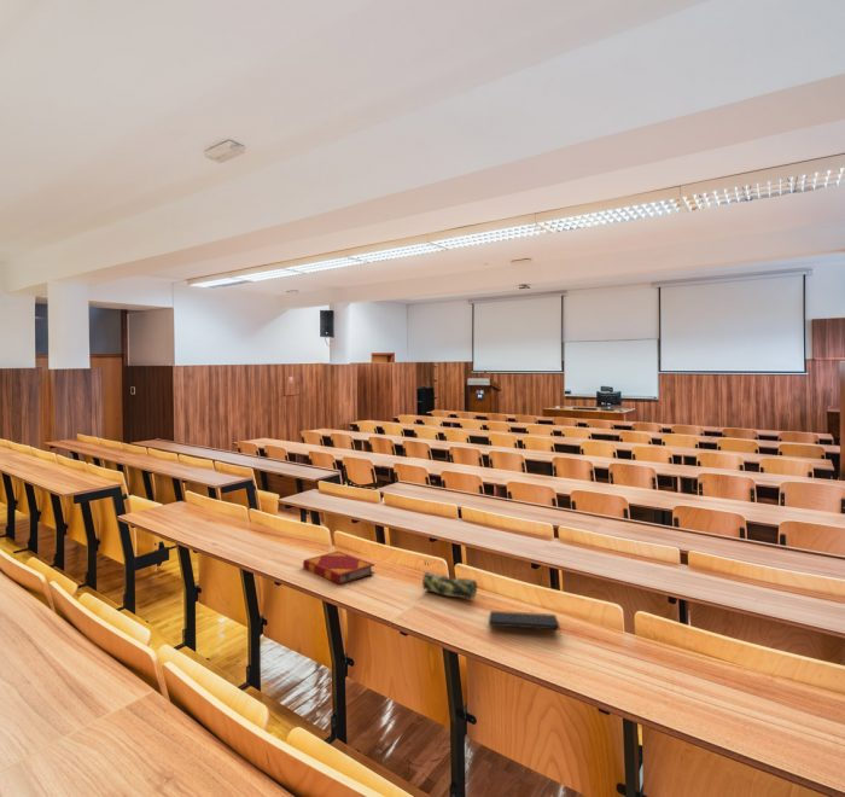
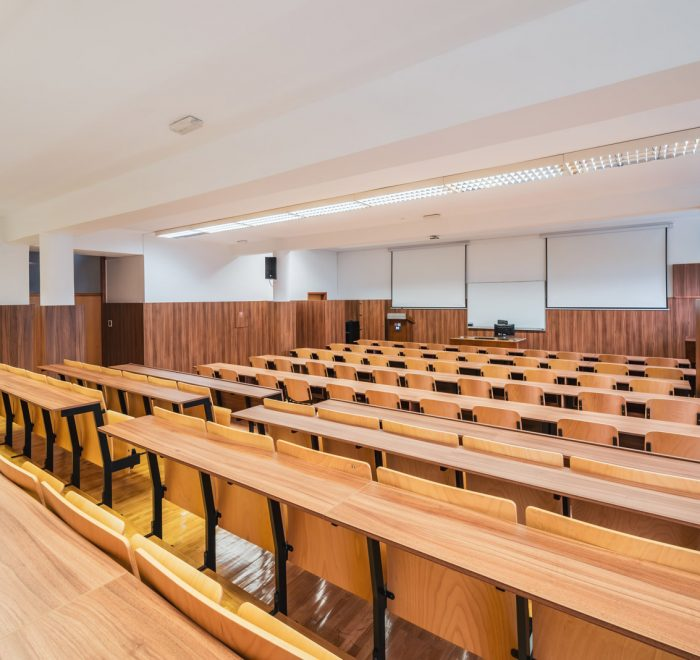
- pencil case [421,571,478,600]
- hardback book [302,549,377,586]
- notepad [488,610,563,639]
